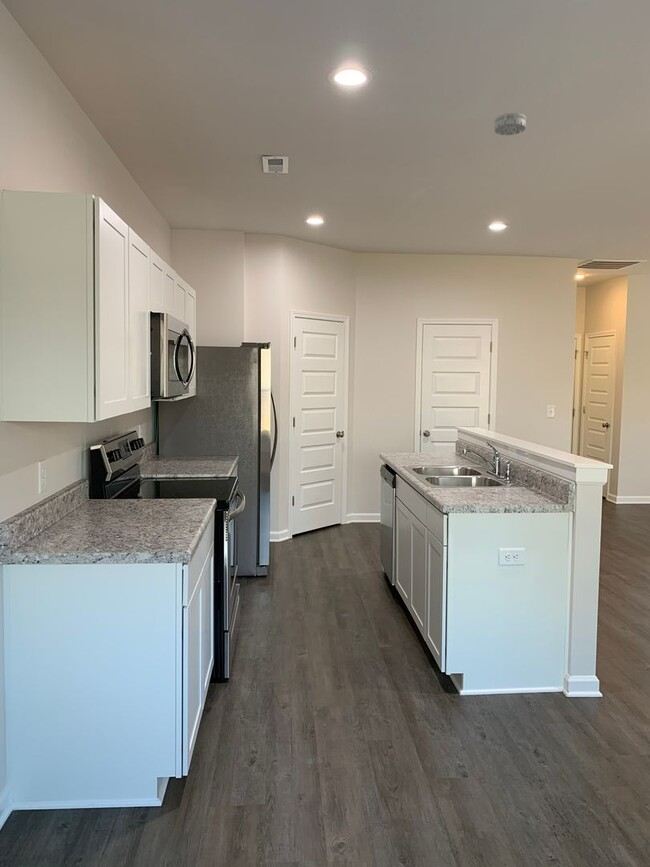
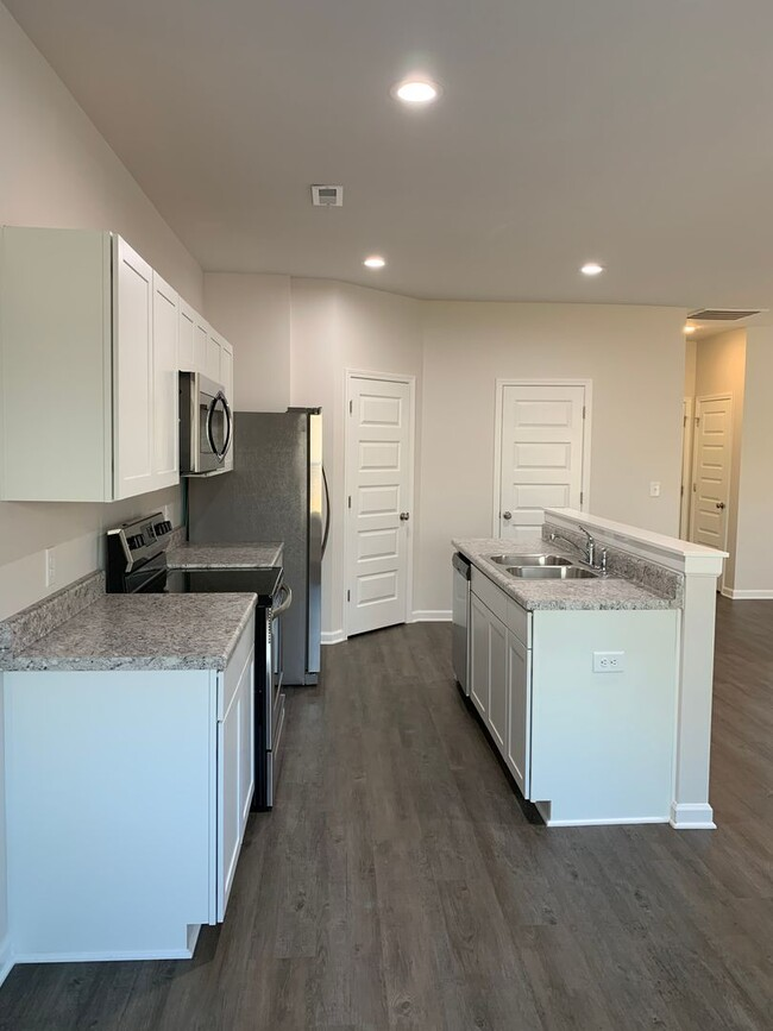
- smoke detector [493,112,527,136]
